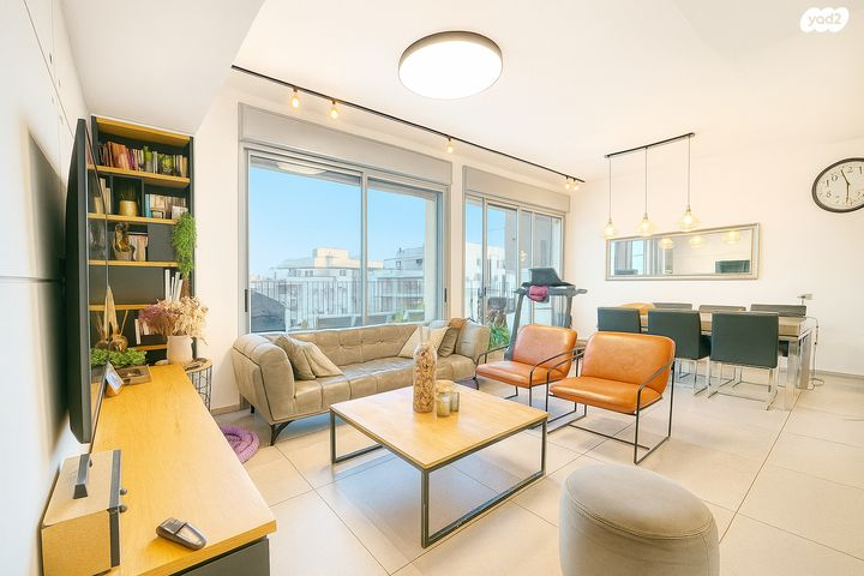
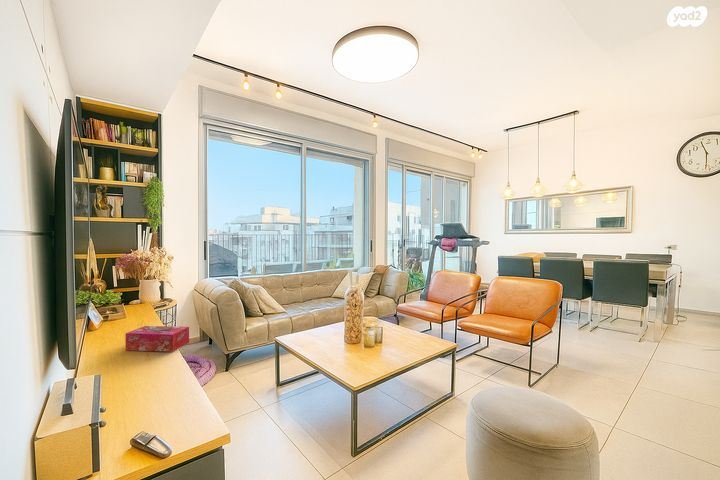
+ tissue box [124,325,190,353]
